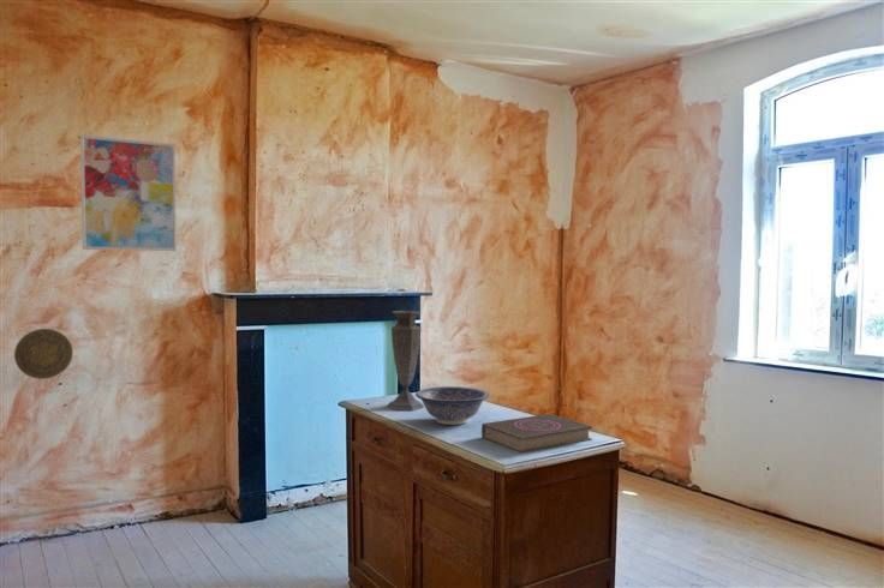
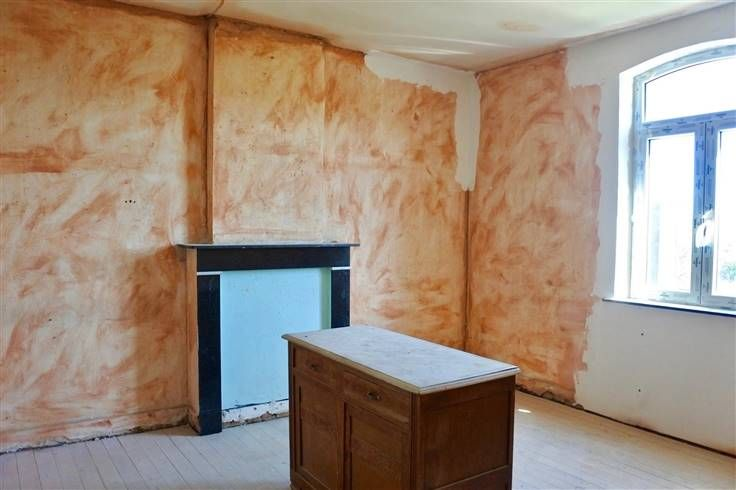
- decorative plate [13,328,74,380]
- decorative bowl [414,385,490,426]
- book [480,413,593,454]
- wall art [79,134,177,252]
- vase [386,310,425,412]
